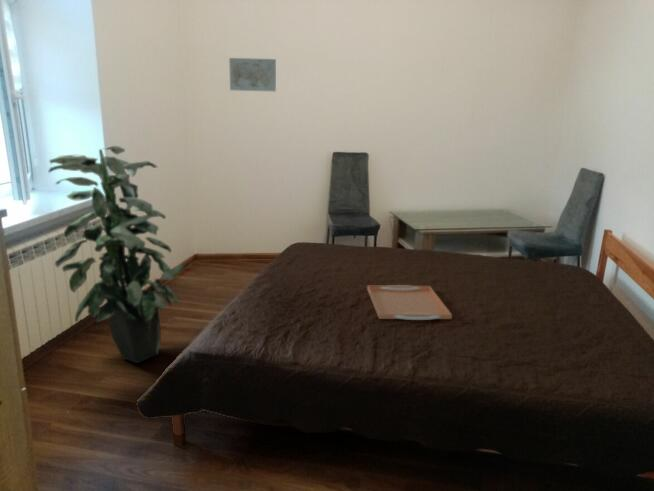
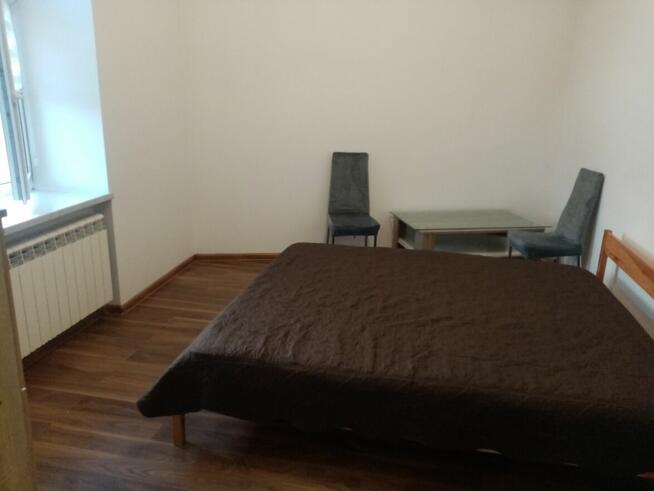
- indoor plant [47,145,186,364]
- serving tray [366,284,453,321]
- wall art [228,57,277,93]
